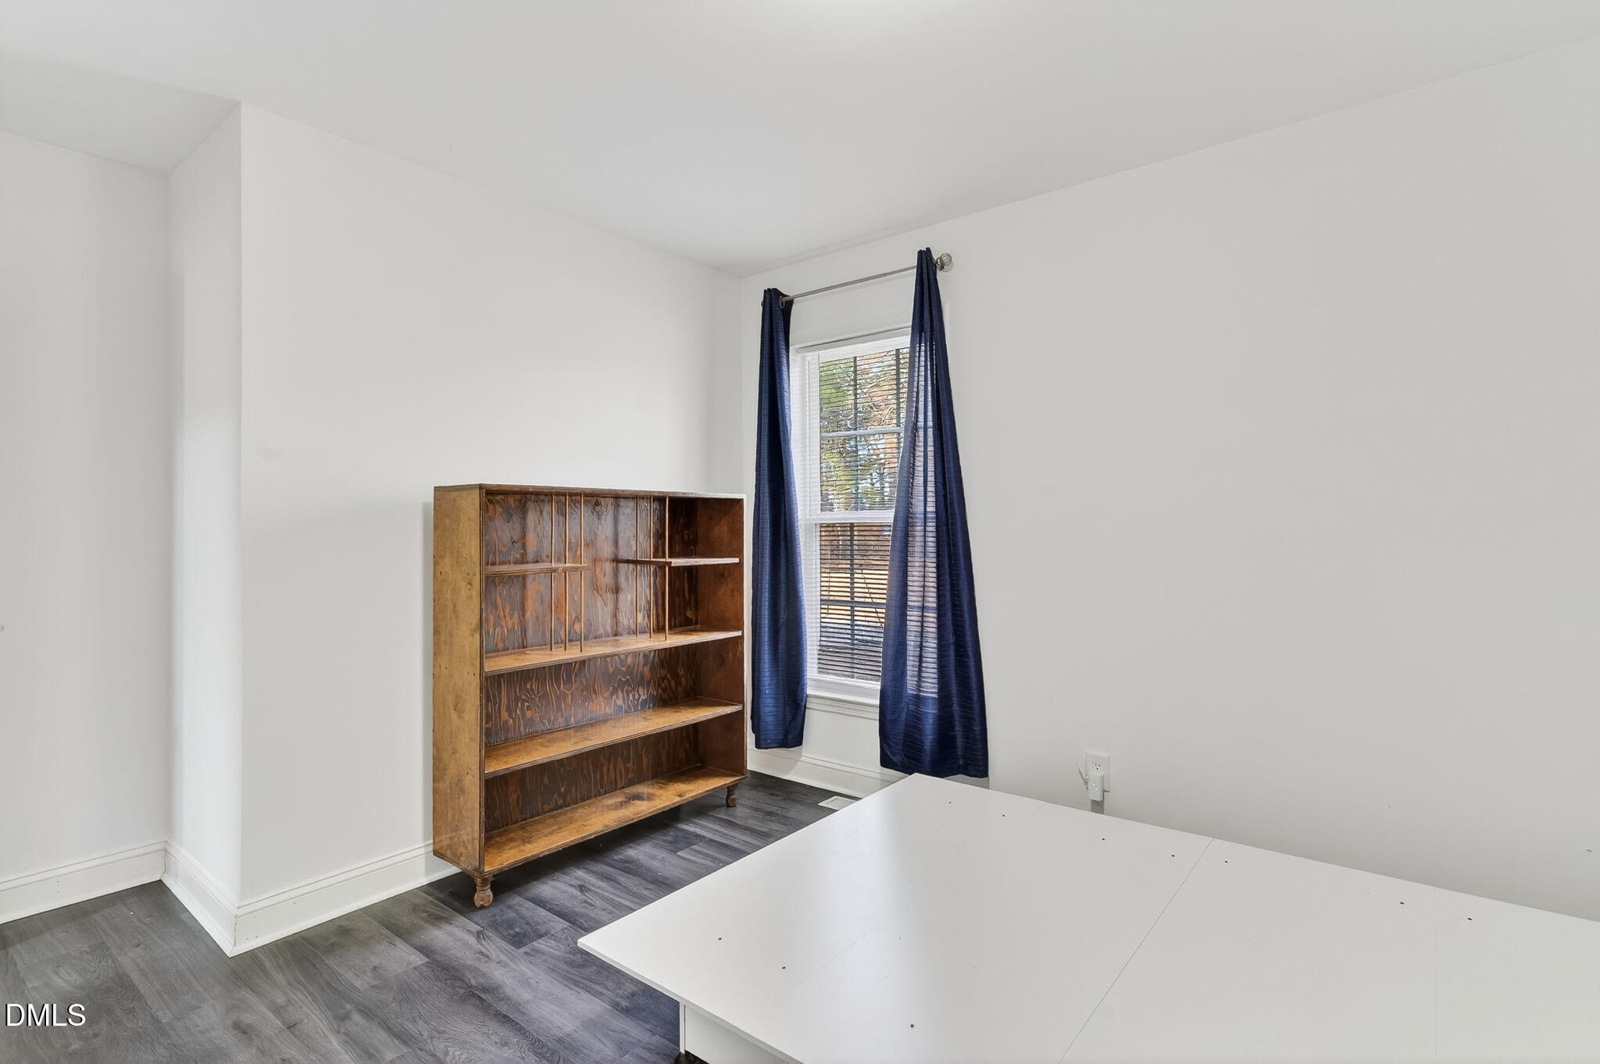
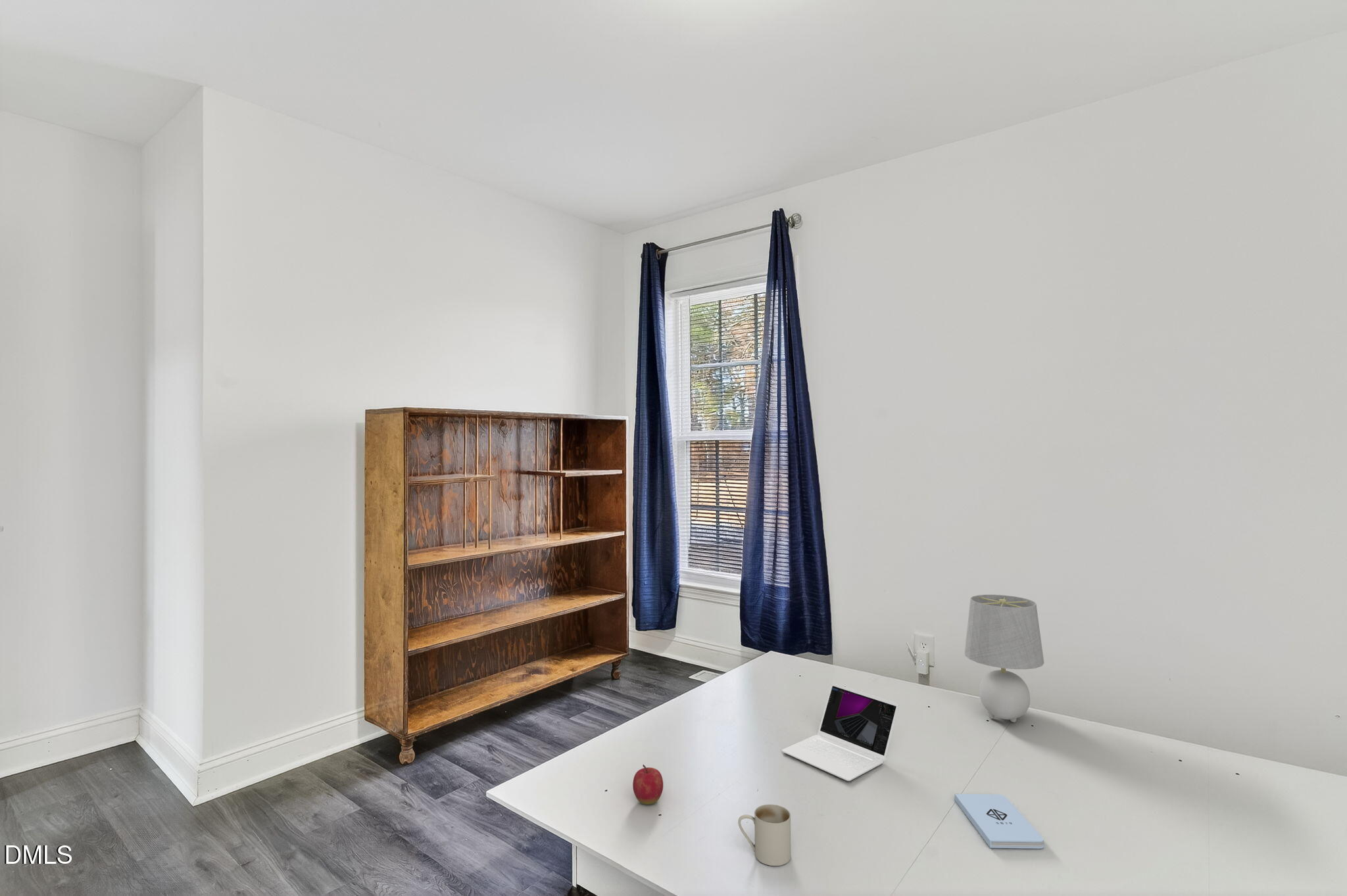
+ apple [632,764,664,805]
+ notepad [954,793,1044,849]
+ table lamp [964,594,1044,723]
+ laptop [781,682,899,782]
+ mug [737,804,791,866]
